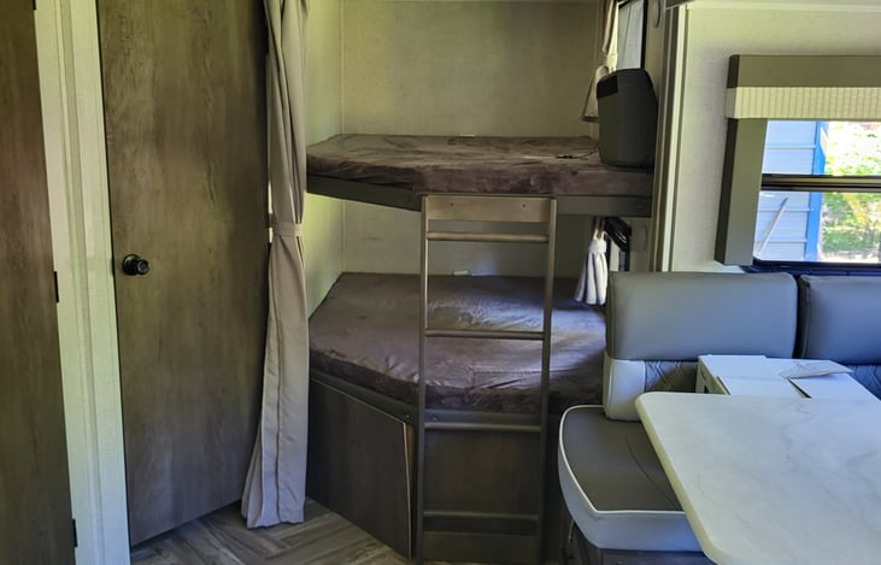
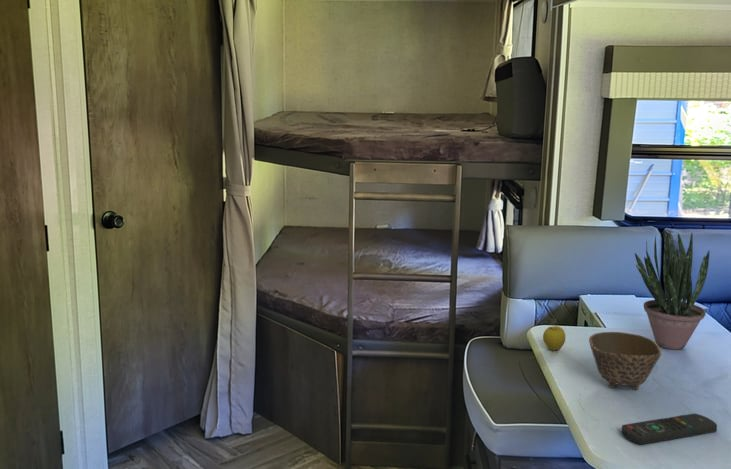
+ bowl [588,331,663,391]
+ remote control [621,412,718,446]
+ potted plant [634,229,711,351]
+ apple [542,325,567,351]
